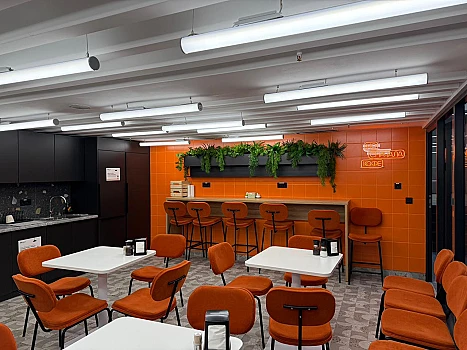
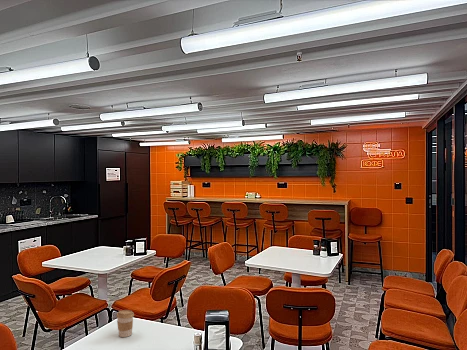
+ coffee cup [116,309,135,338]
